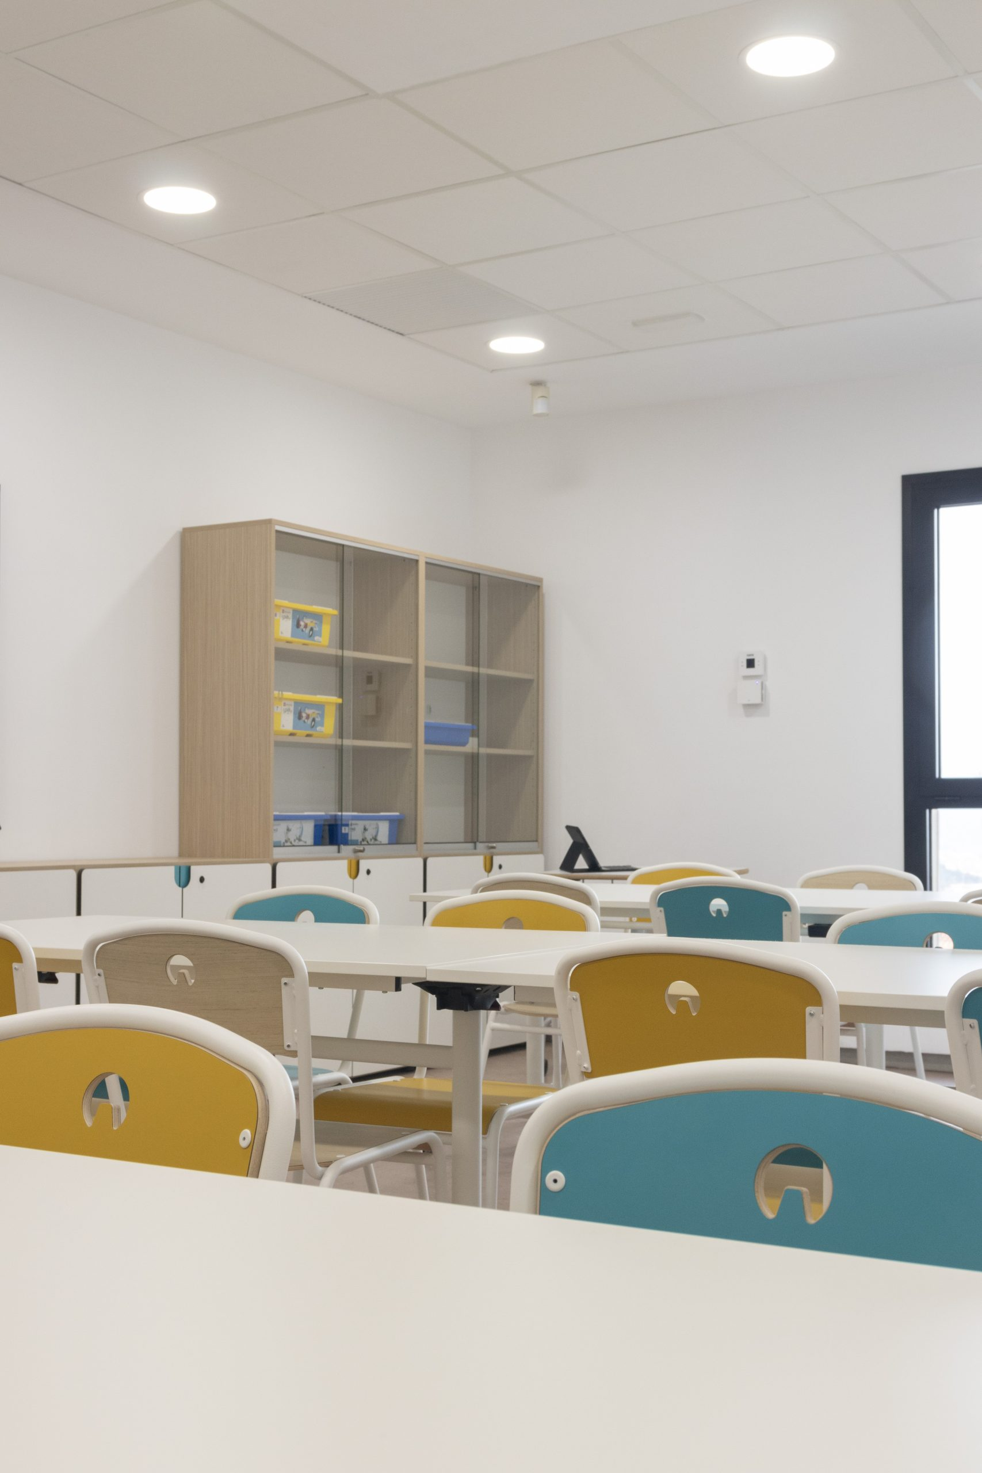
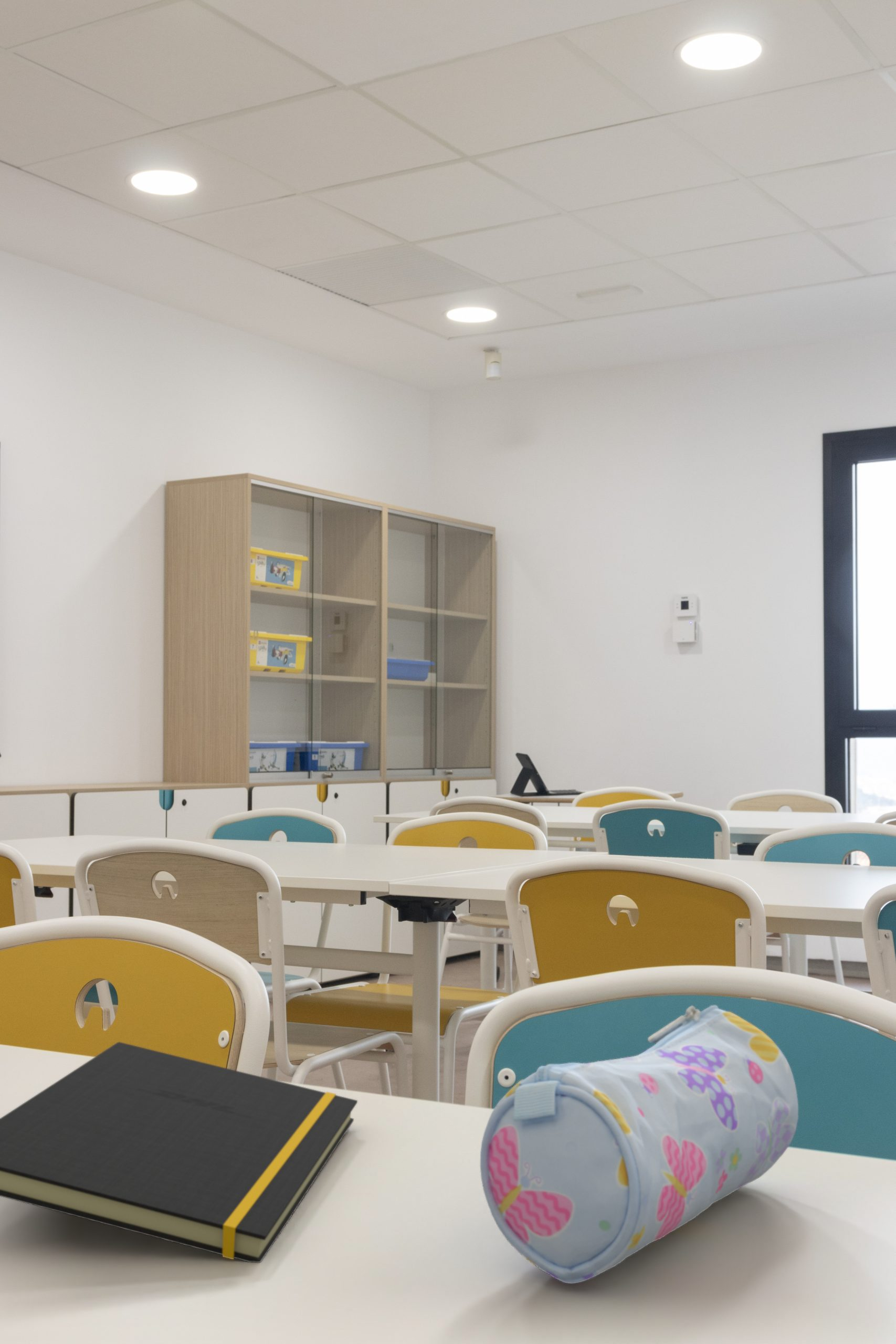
+ notepad [0,1042,358,1263]
+ pencil case [480,1005,799,1284]
